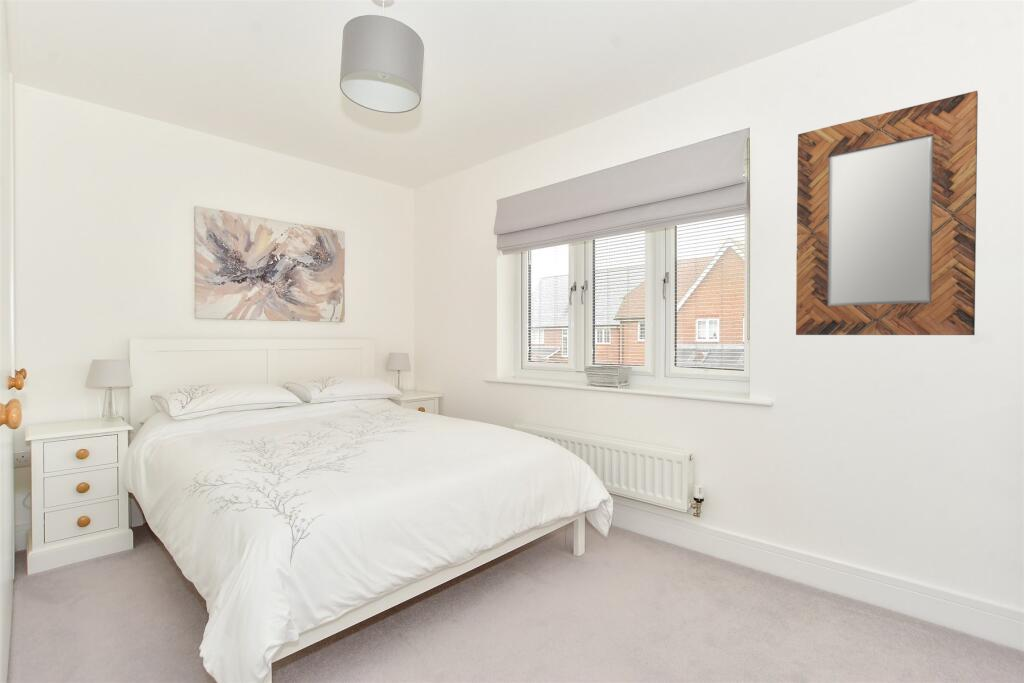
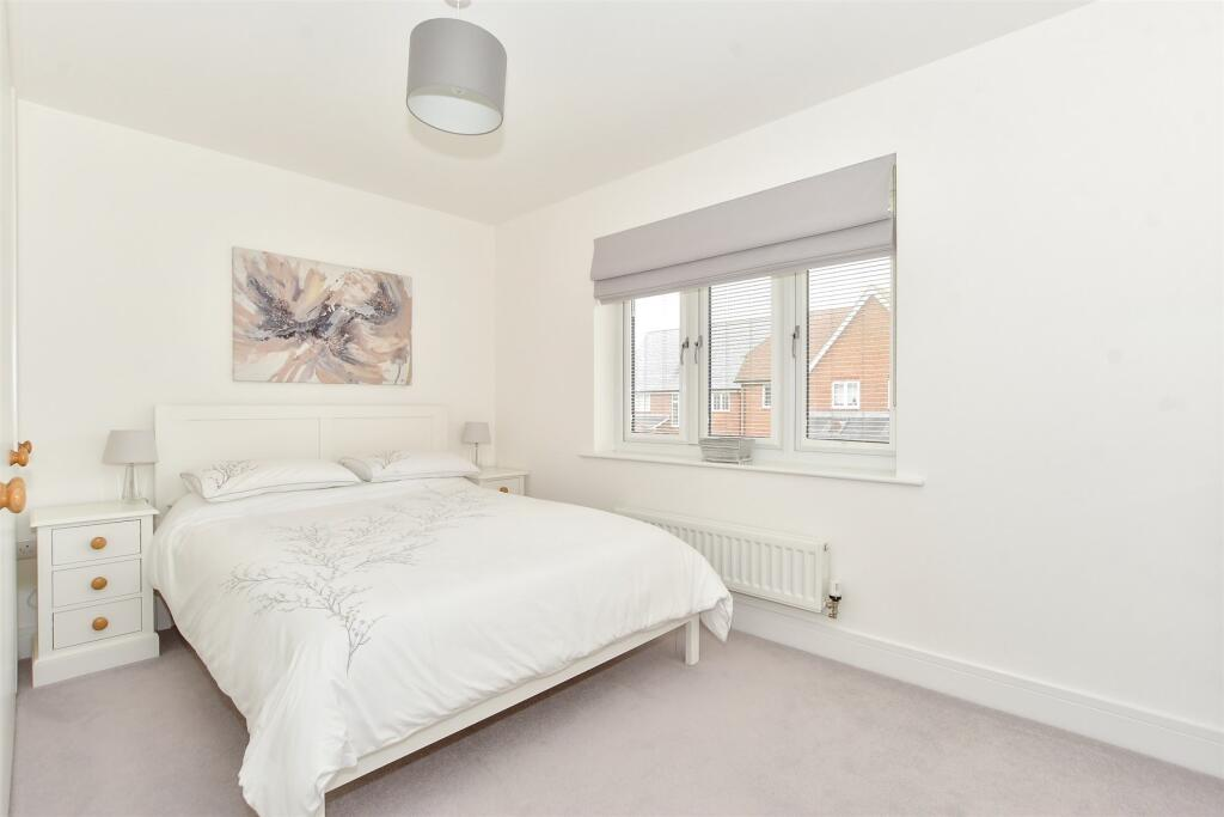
- home mirror [795,90,979,336]
